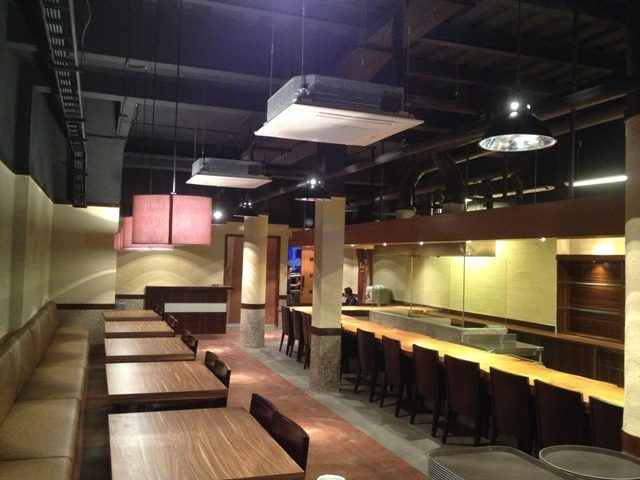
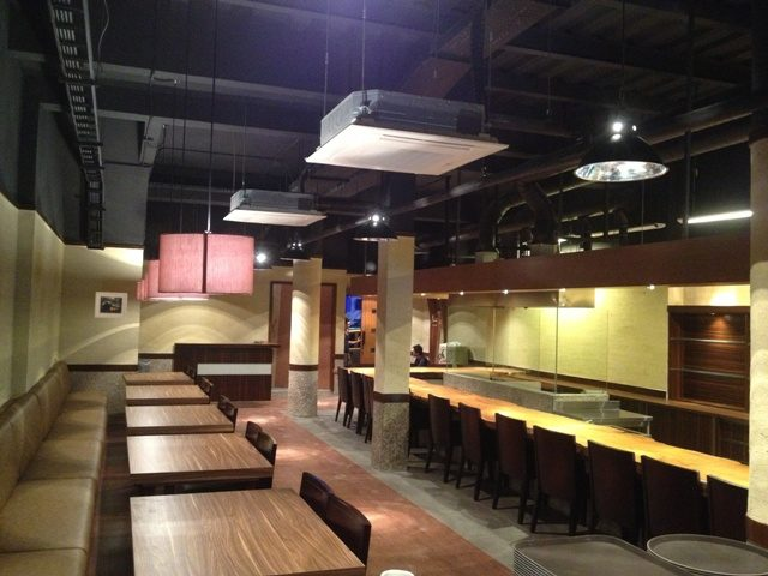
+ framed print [94,290,128,319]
